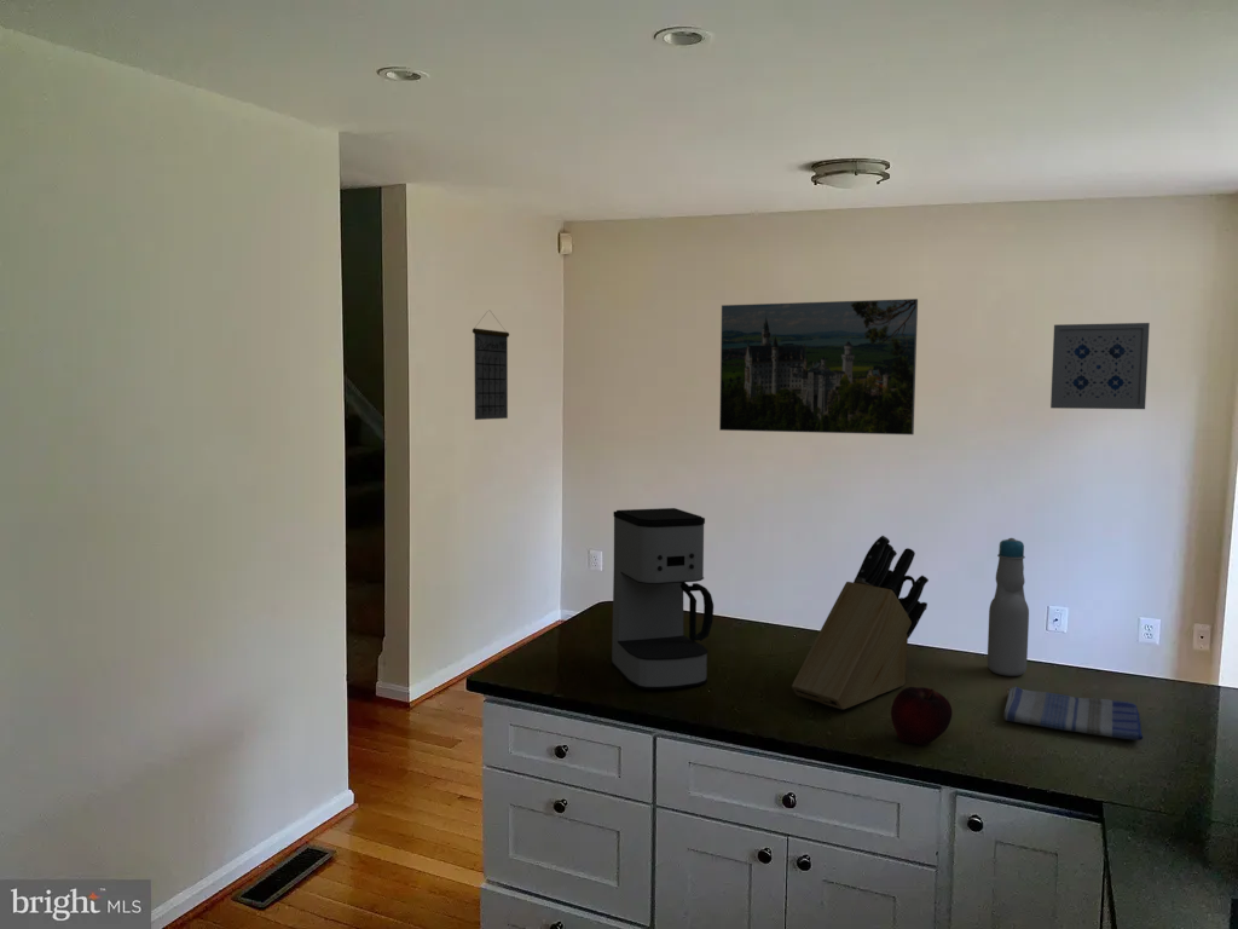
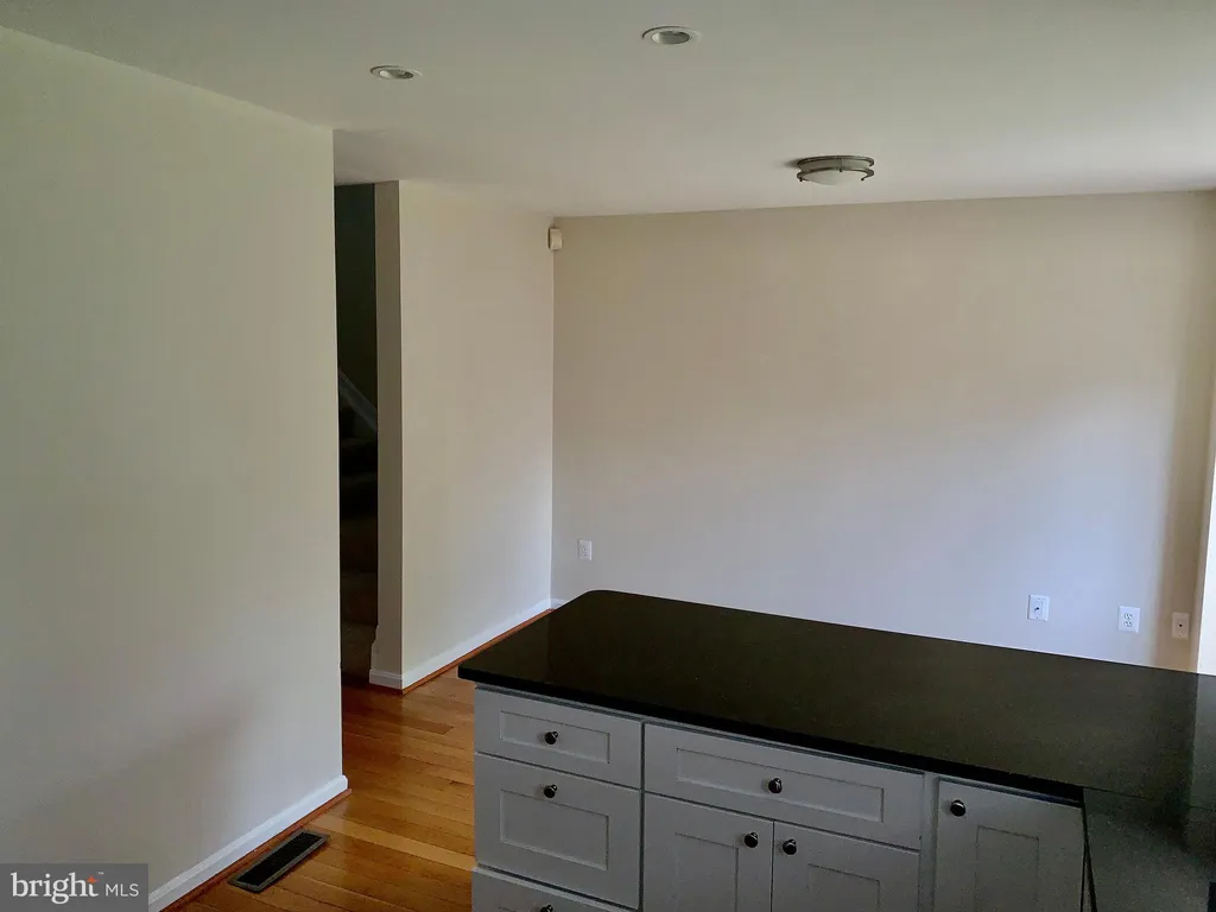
- wall art [1049,322,1151,410]
- coffee maker [611,507,715,691]
- bottle [987,537,1030,677]
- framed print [718,298,919,435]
- dish towel [1003,685,1144,742]
- fruit [890,686,953,746]
- knife block [791,535,930,710]
- calendar [472,311,510,421]
